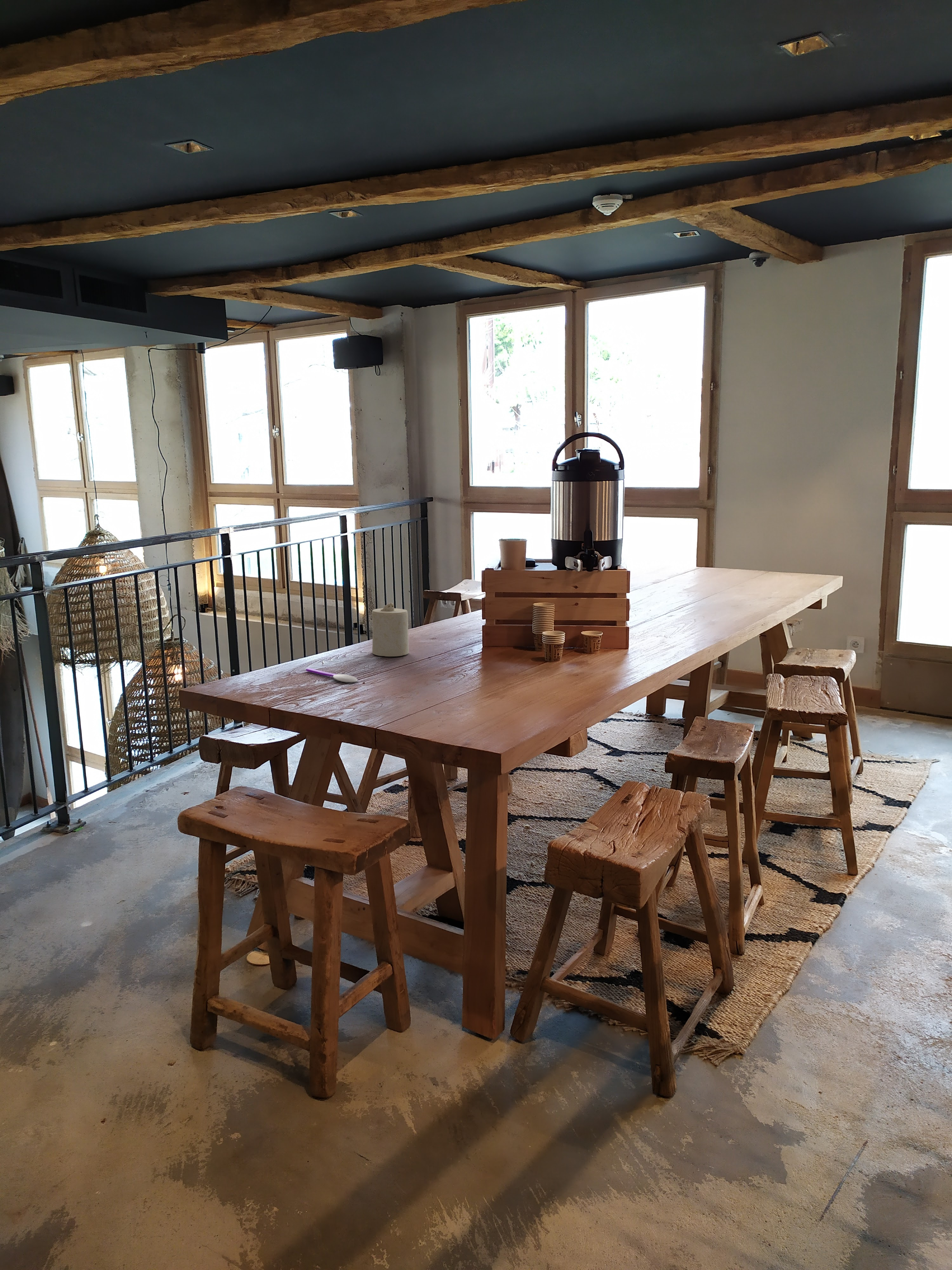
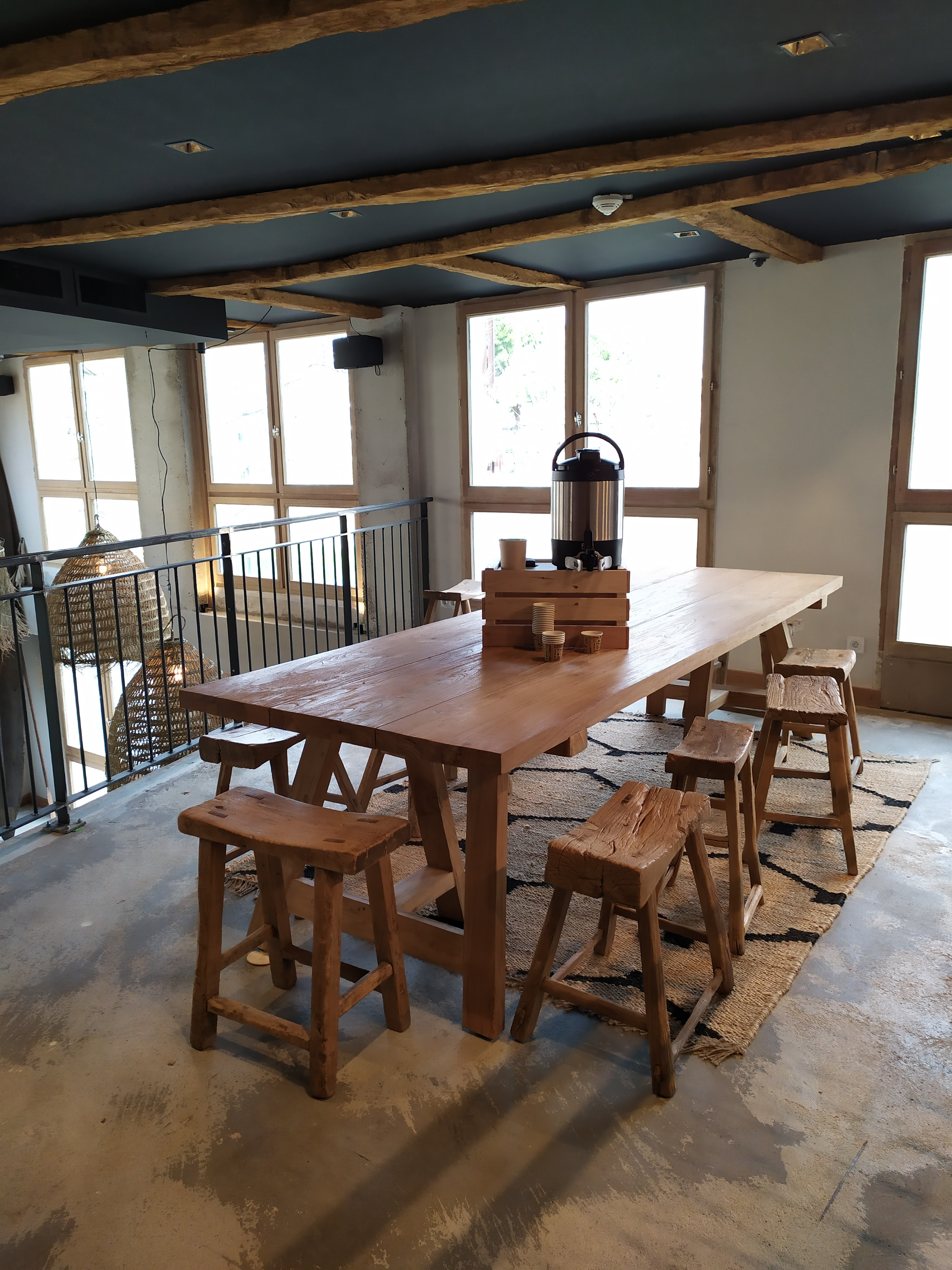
- spoon [306,668,358,683]
- candle [372,602,409,657]
